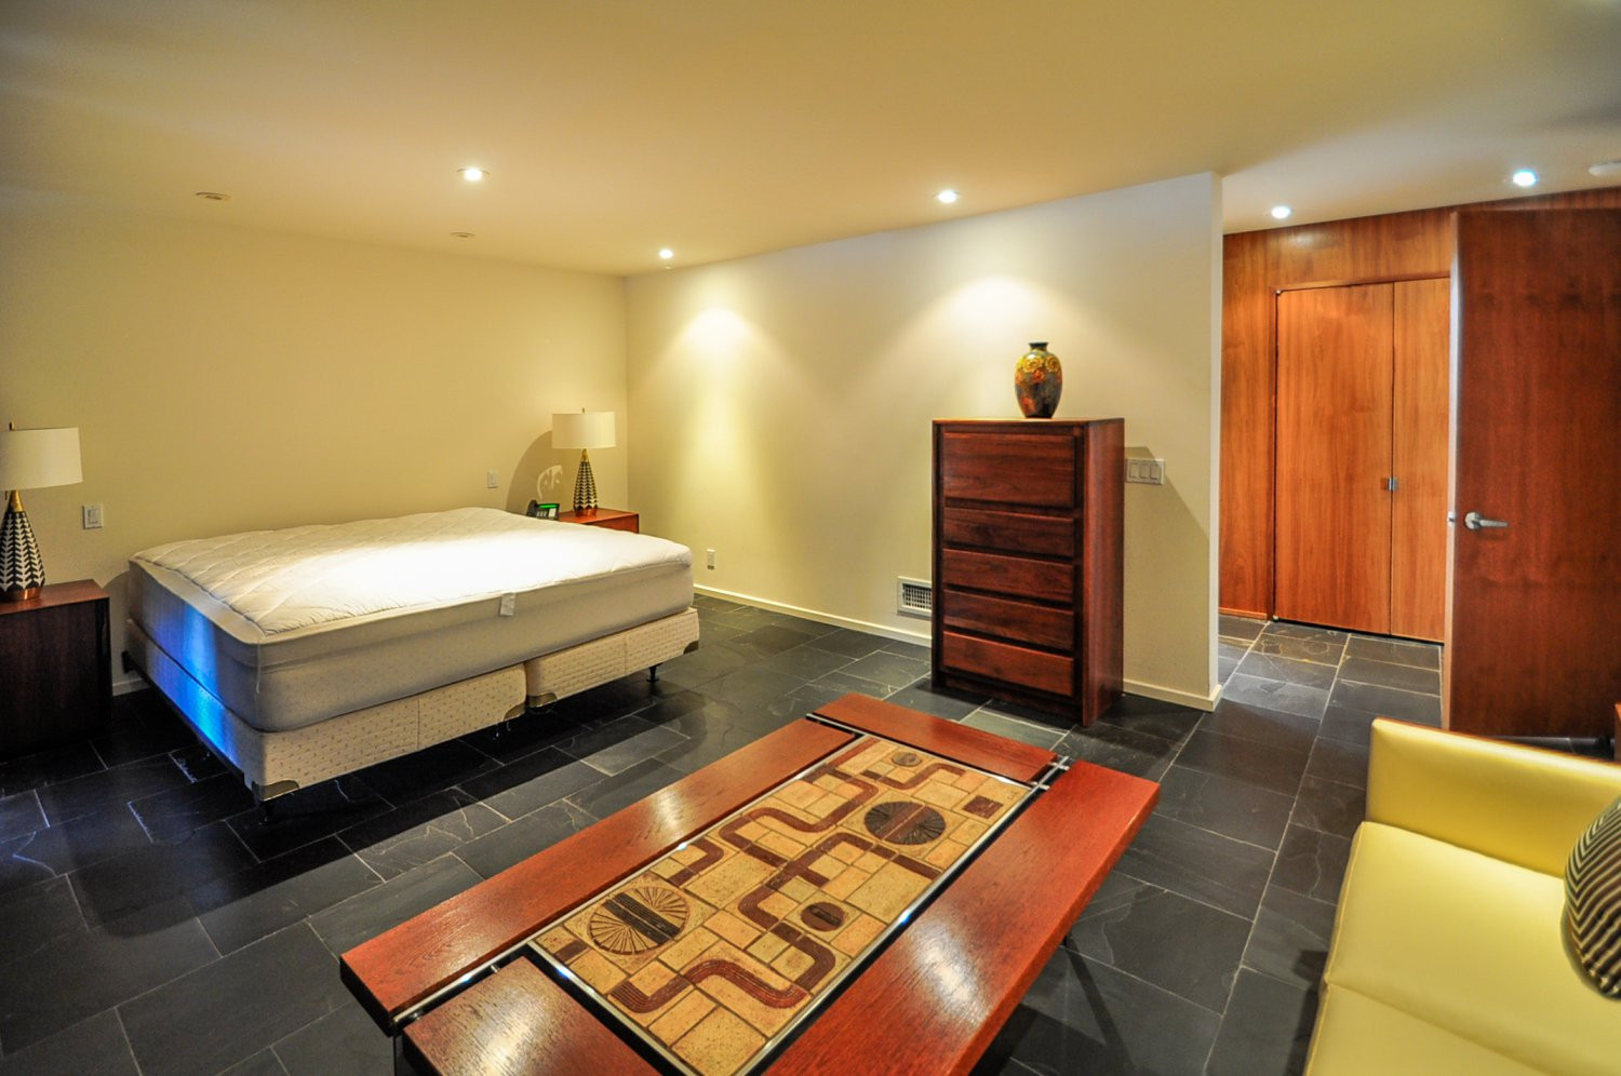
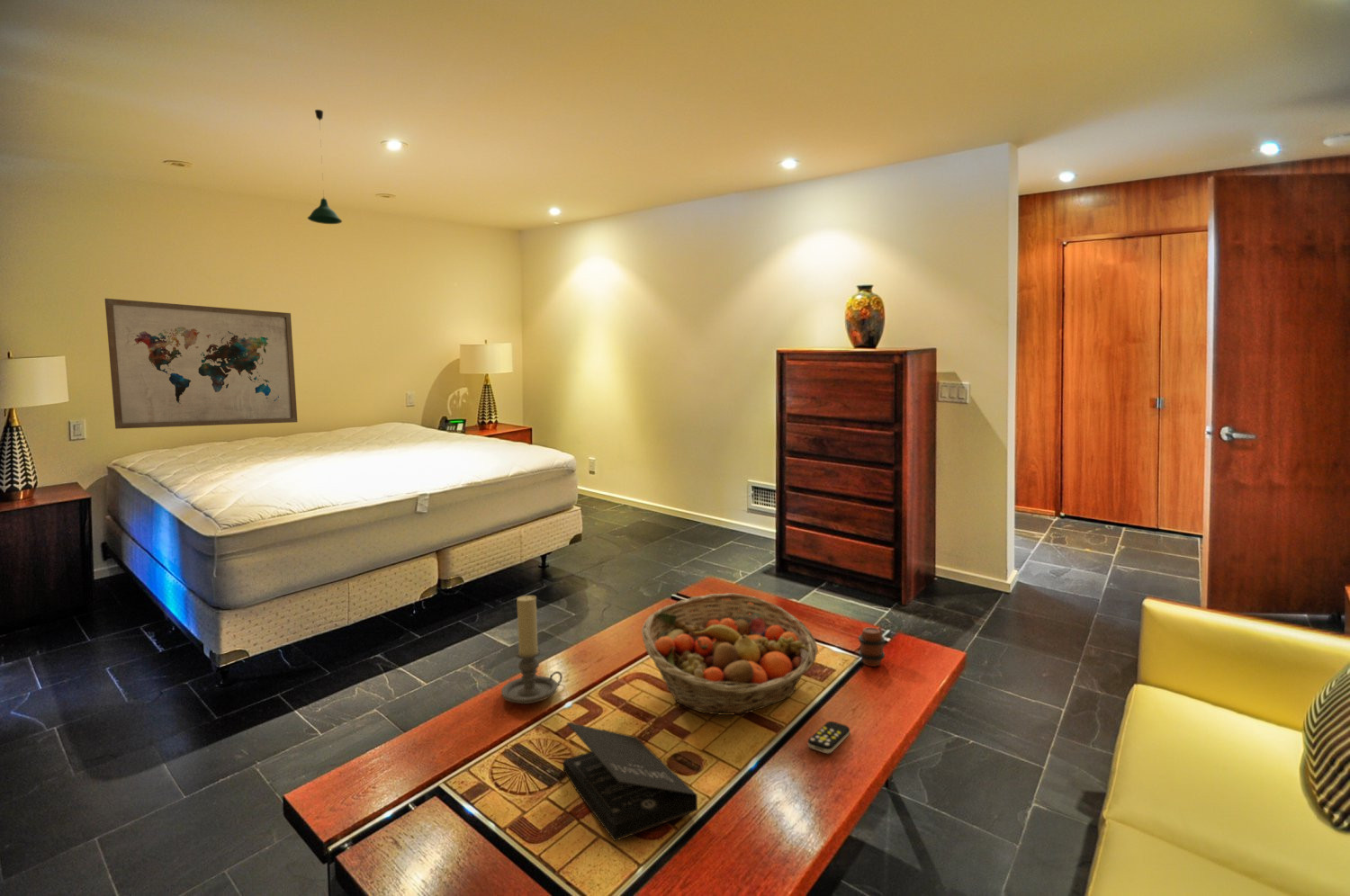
+ fruit basket [641,592,819,716]
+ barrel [858,626,886,668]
+ pendant light [307,109,343,225]
+ candle holder [500,595,563,704]
+ book [562,721,698,842]
+ wall art [103,298,298,430]
+ remote control [807,721,851,754]
